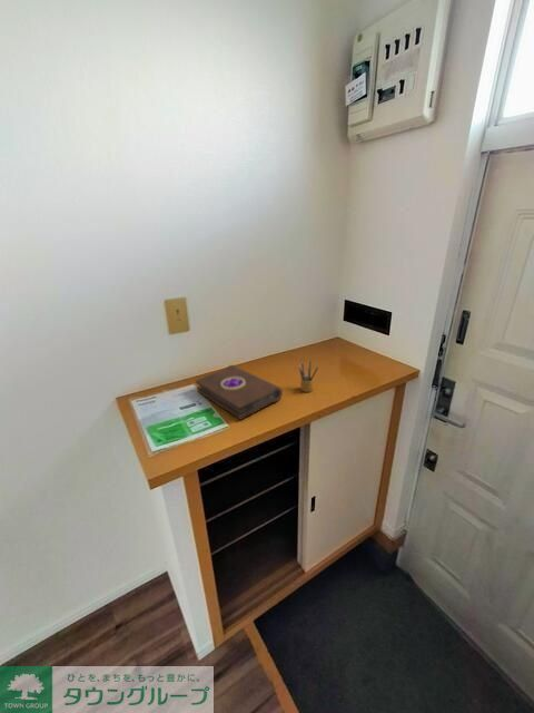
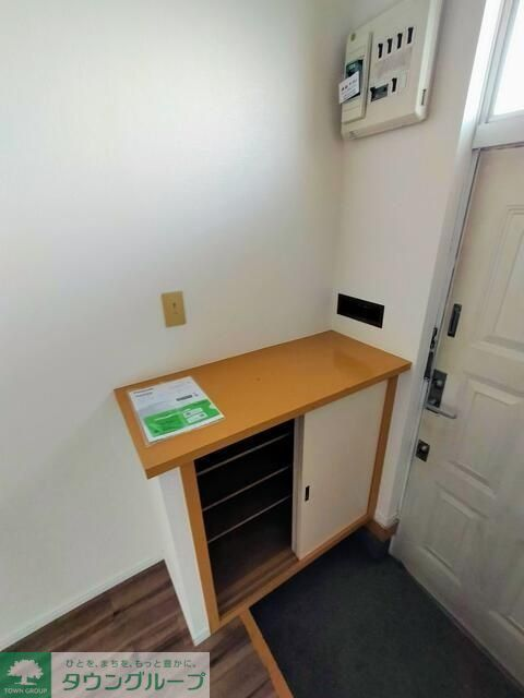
- pencil box [297,360,319,393]
- book [195,364,284,421]
